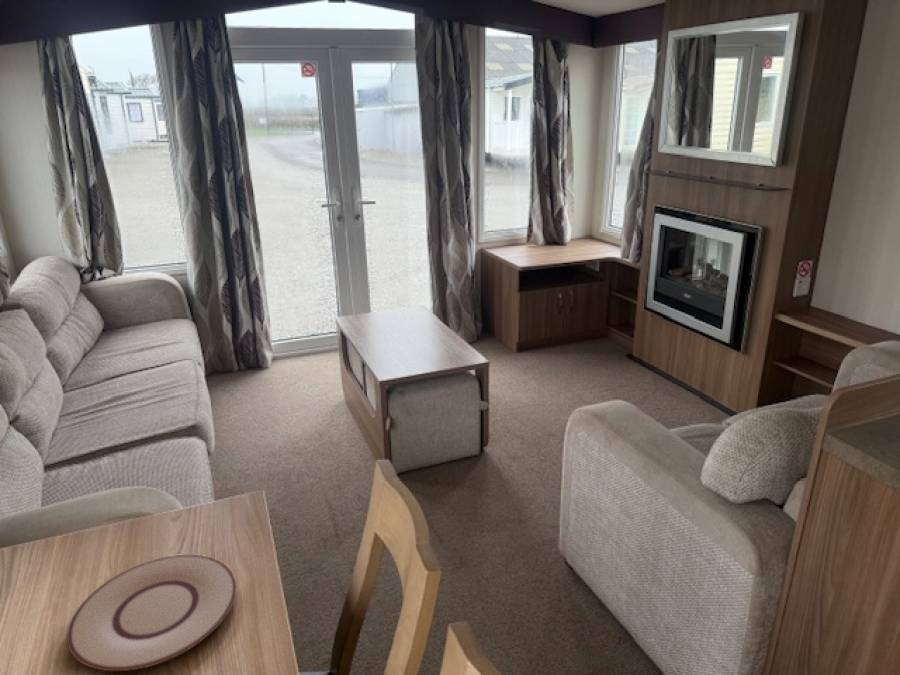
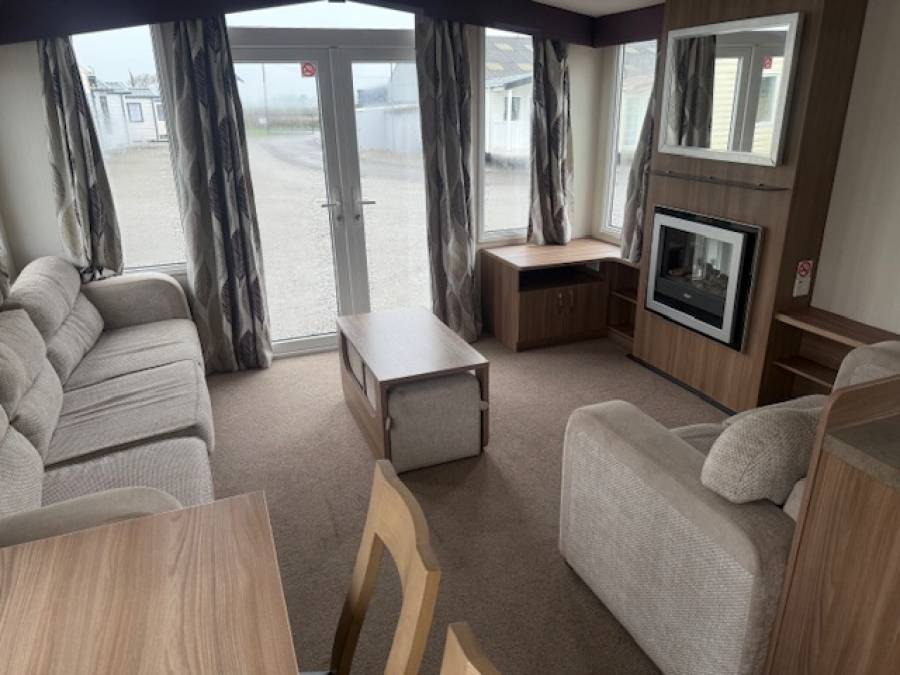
- plate [66,553,238,672]
